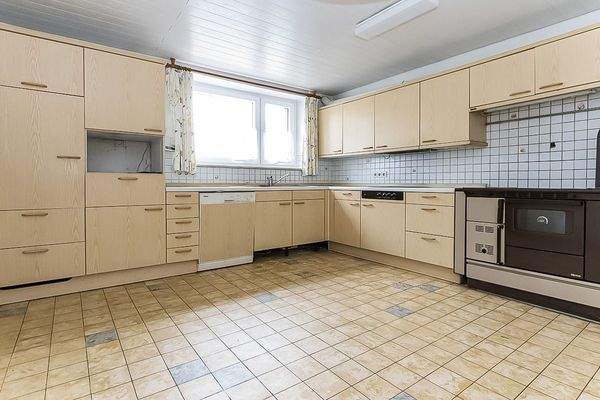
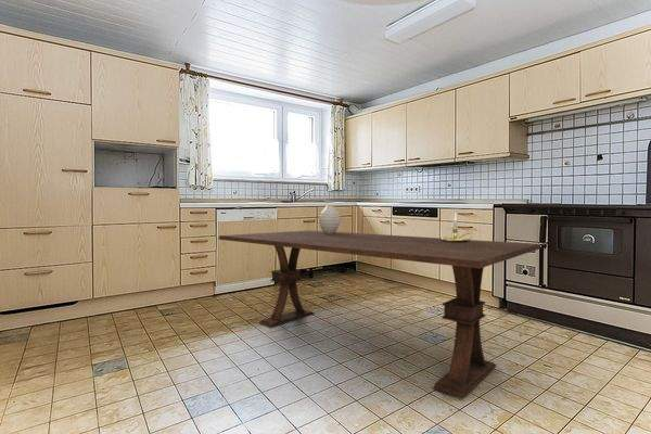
+ dining table [218,229,540,399]
+ candle holder [439,212,473,243]
+ vase [318,204,341,233]
